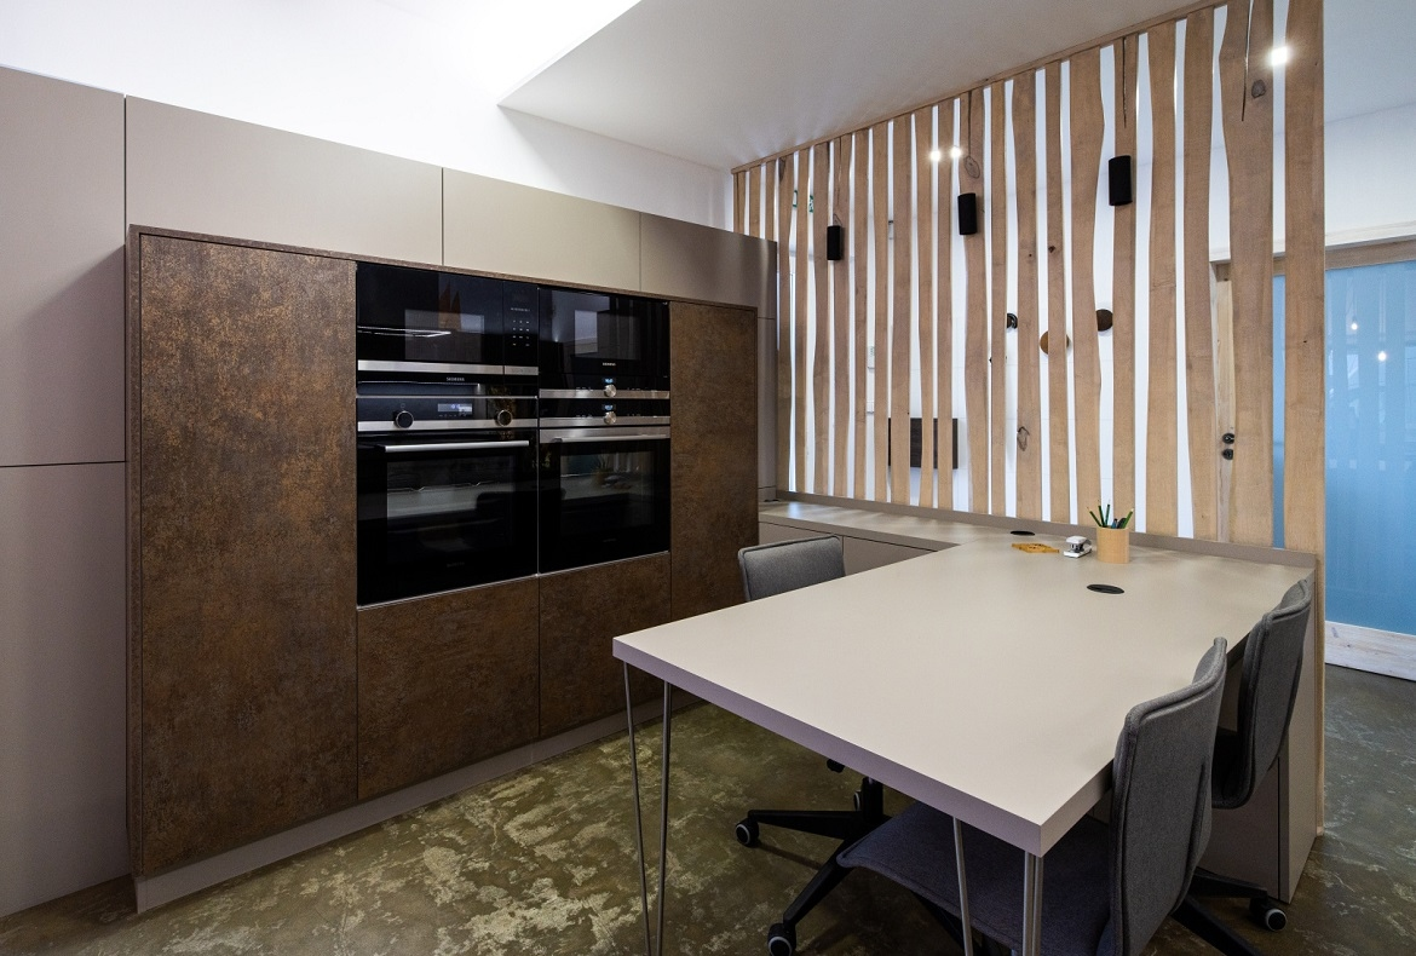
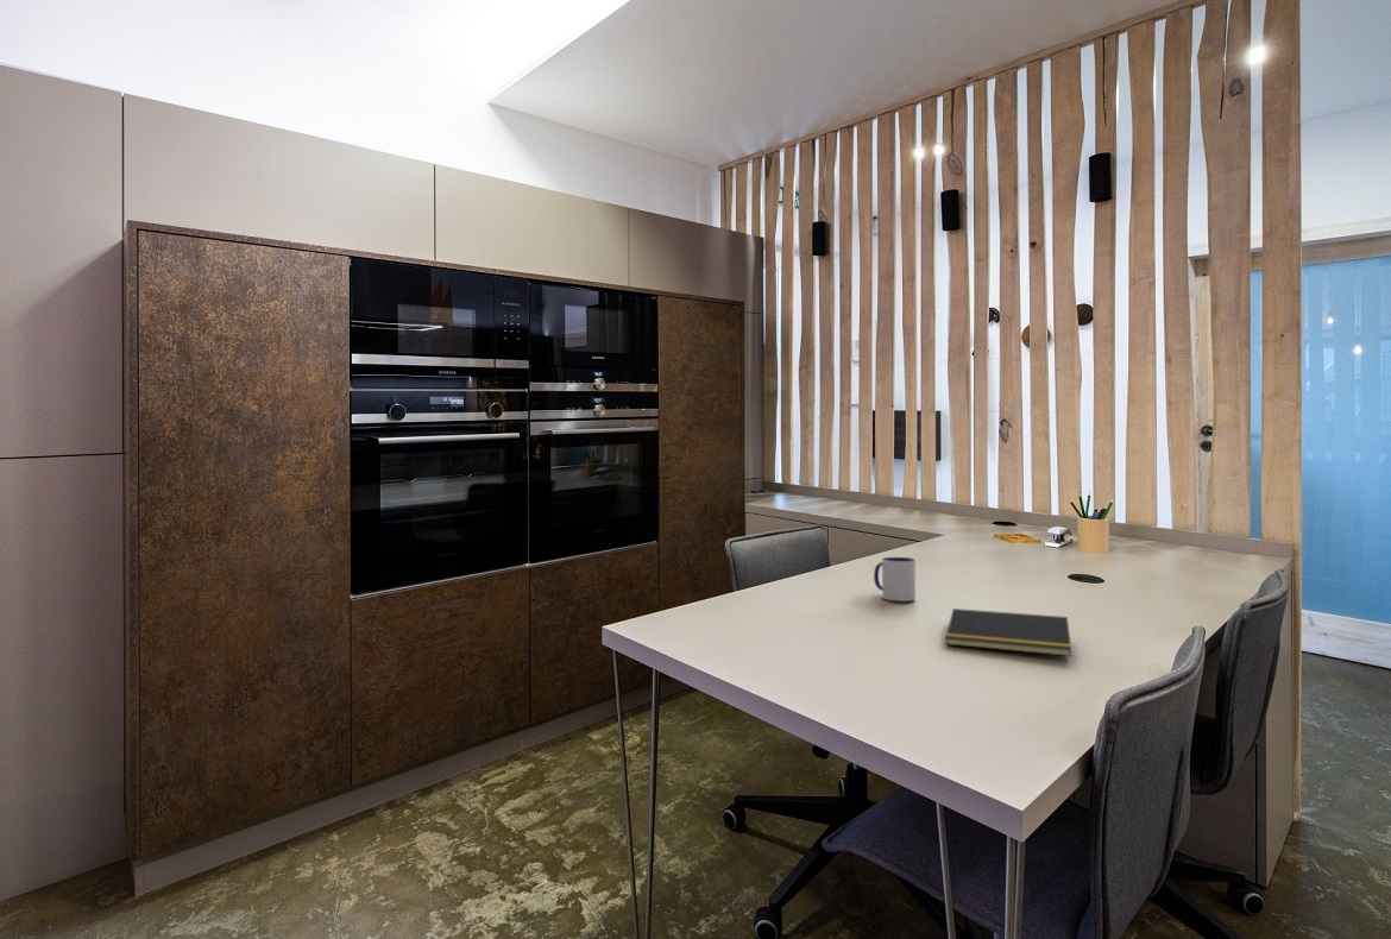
+ notepad [944,607,1072,657]
+ mug [873,556,917,603]
